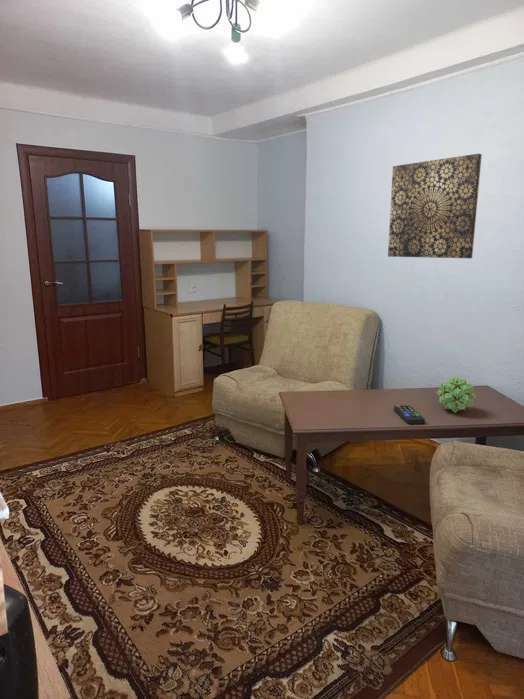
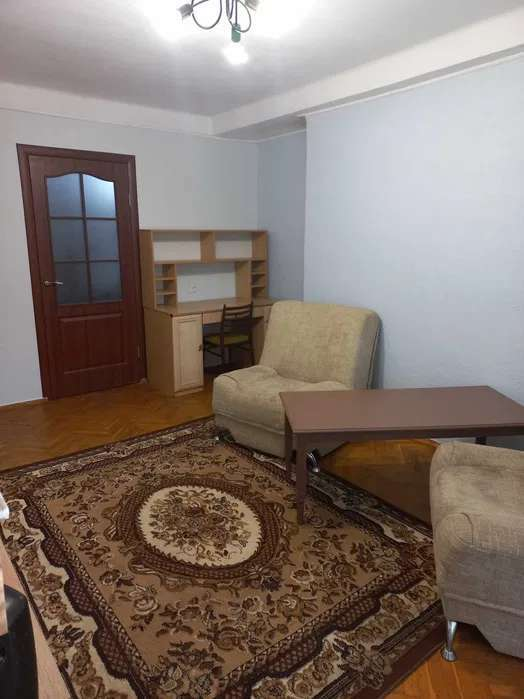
- remote control [393,404,426,425]
- wall art [387,153,483,259]
- decorative ball [435,375,477,413]
